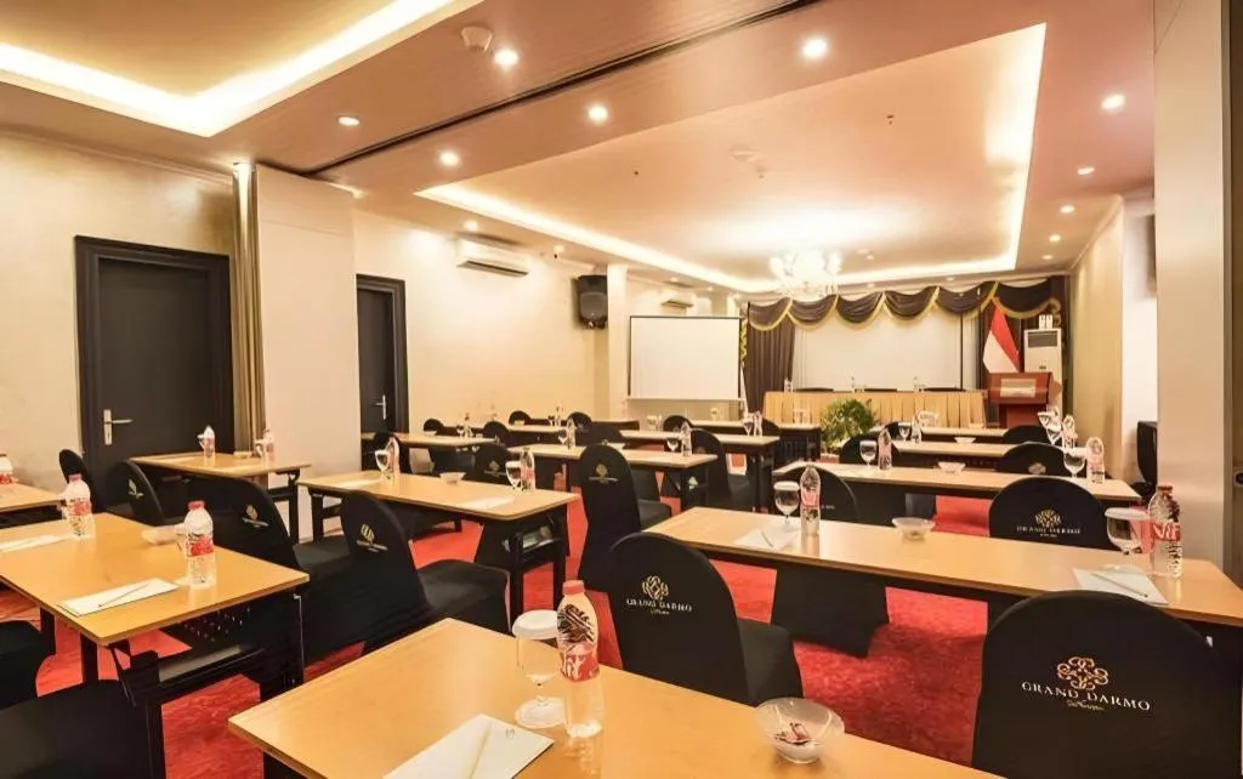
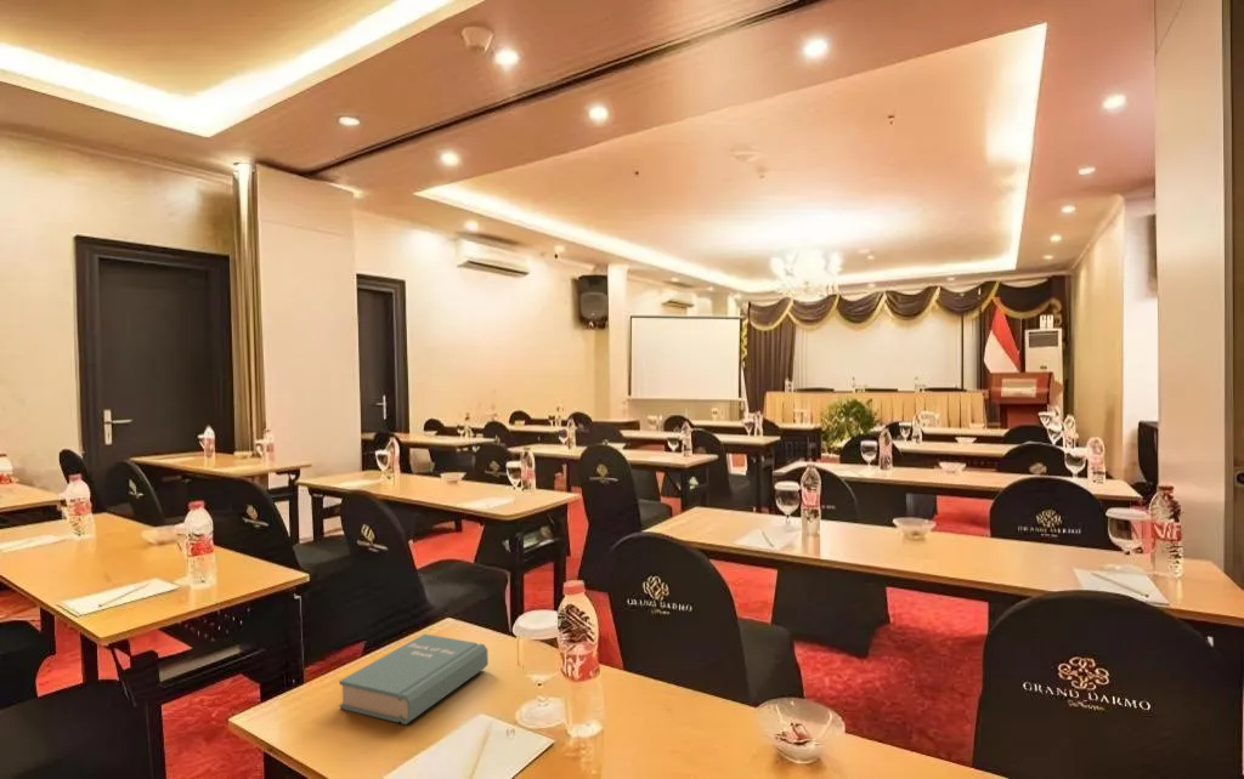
+ book [338,632,490,726]
